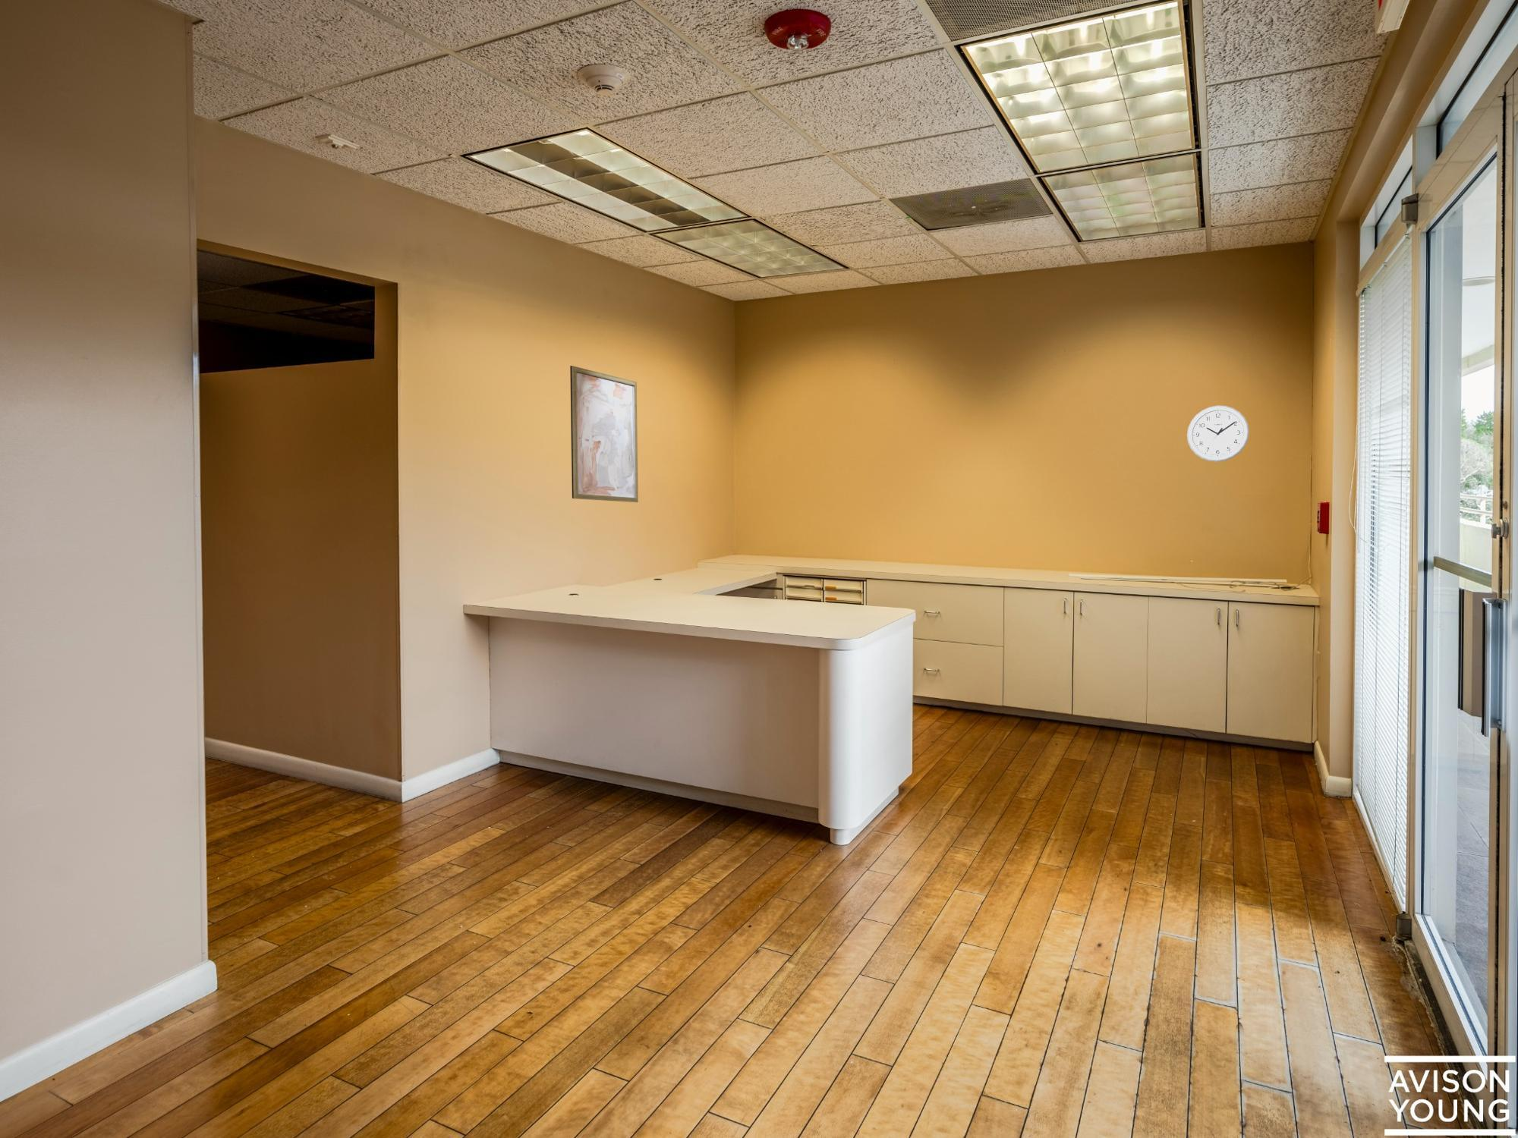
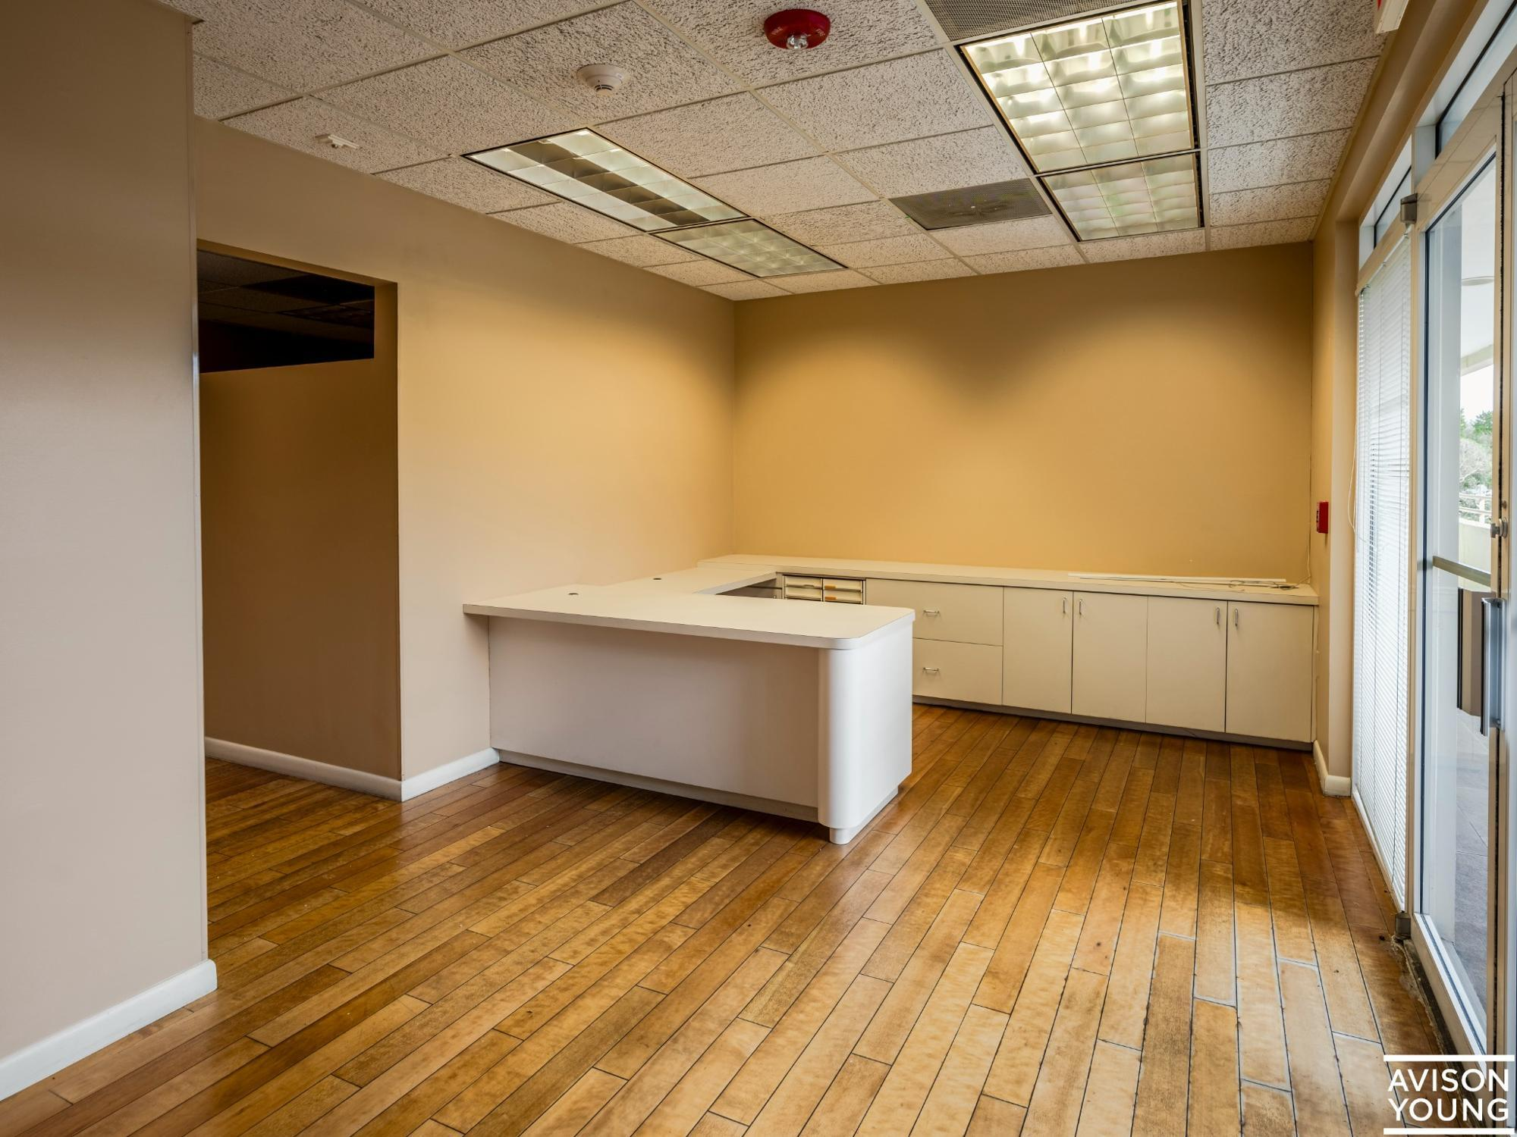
- wall clock [1187,405,1250,463]
- wall art [569,365,639,503]
